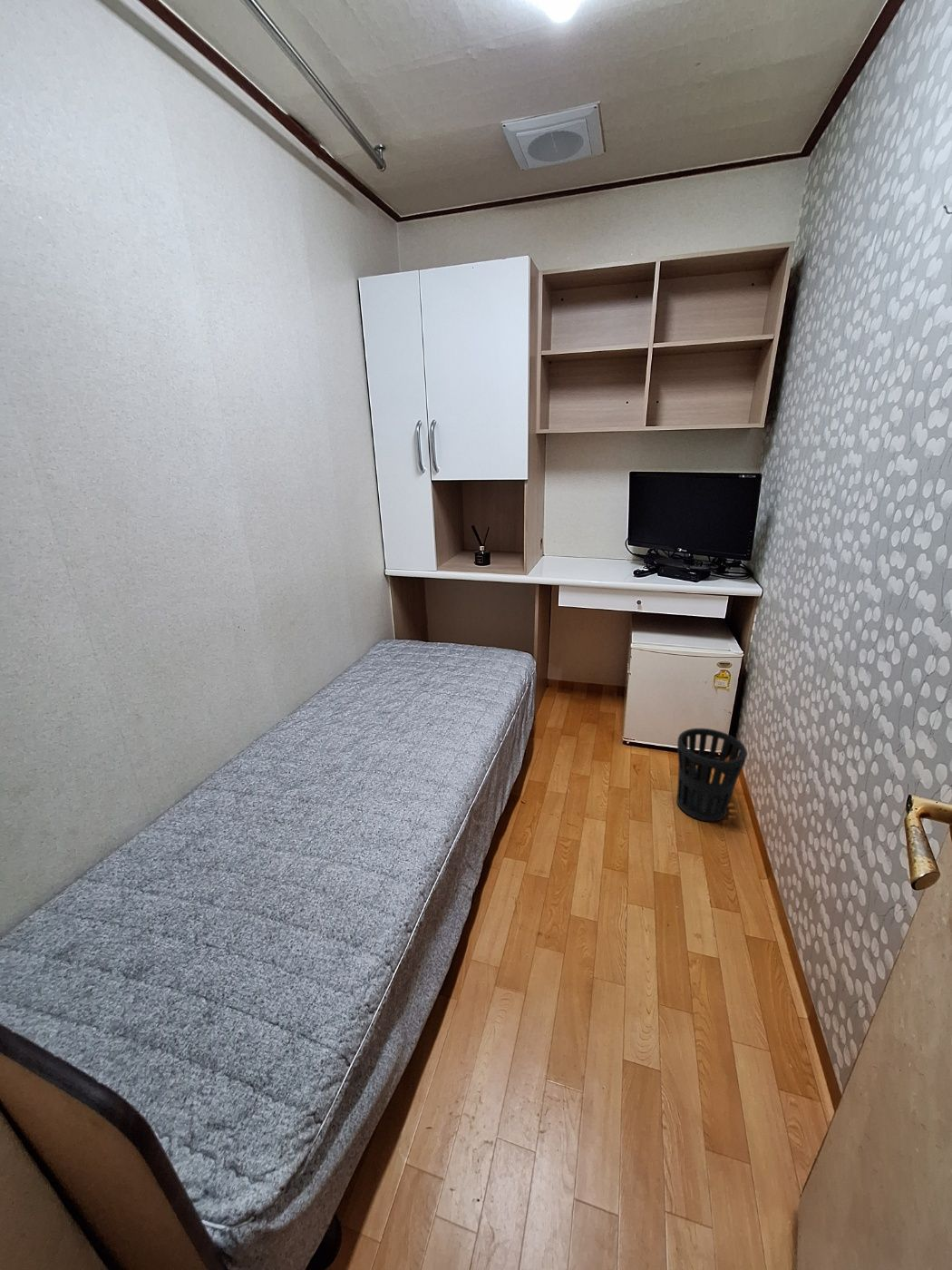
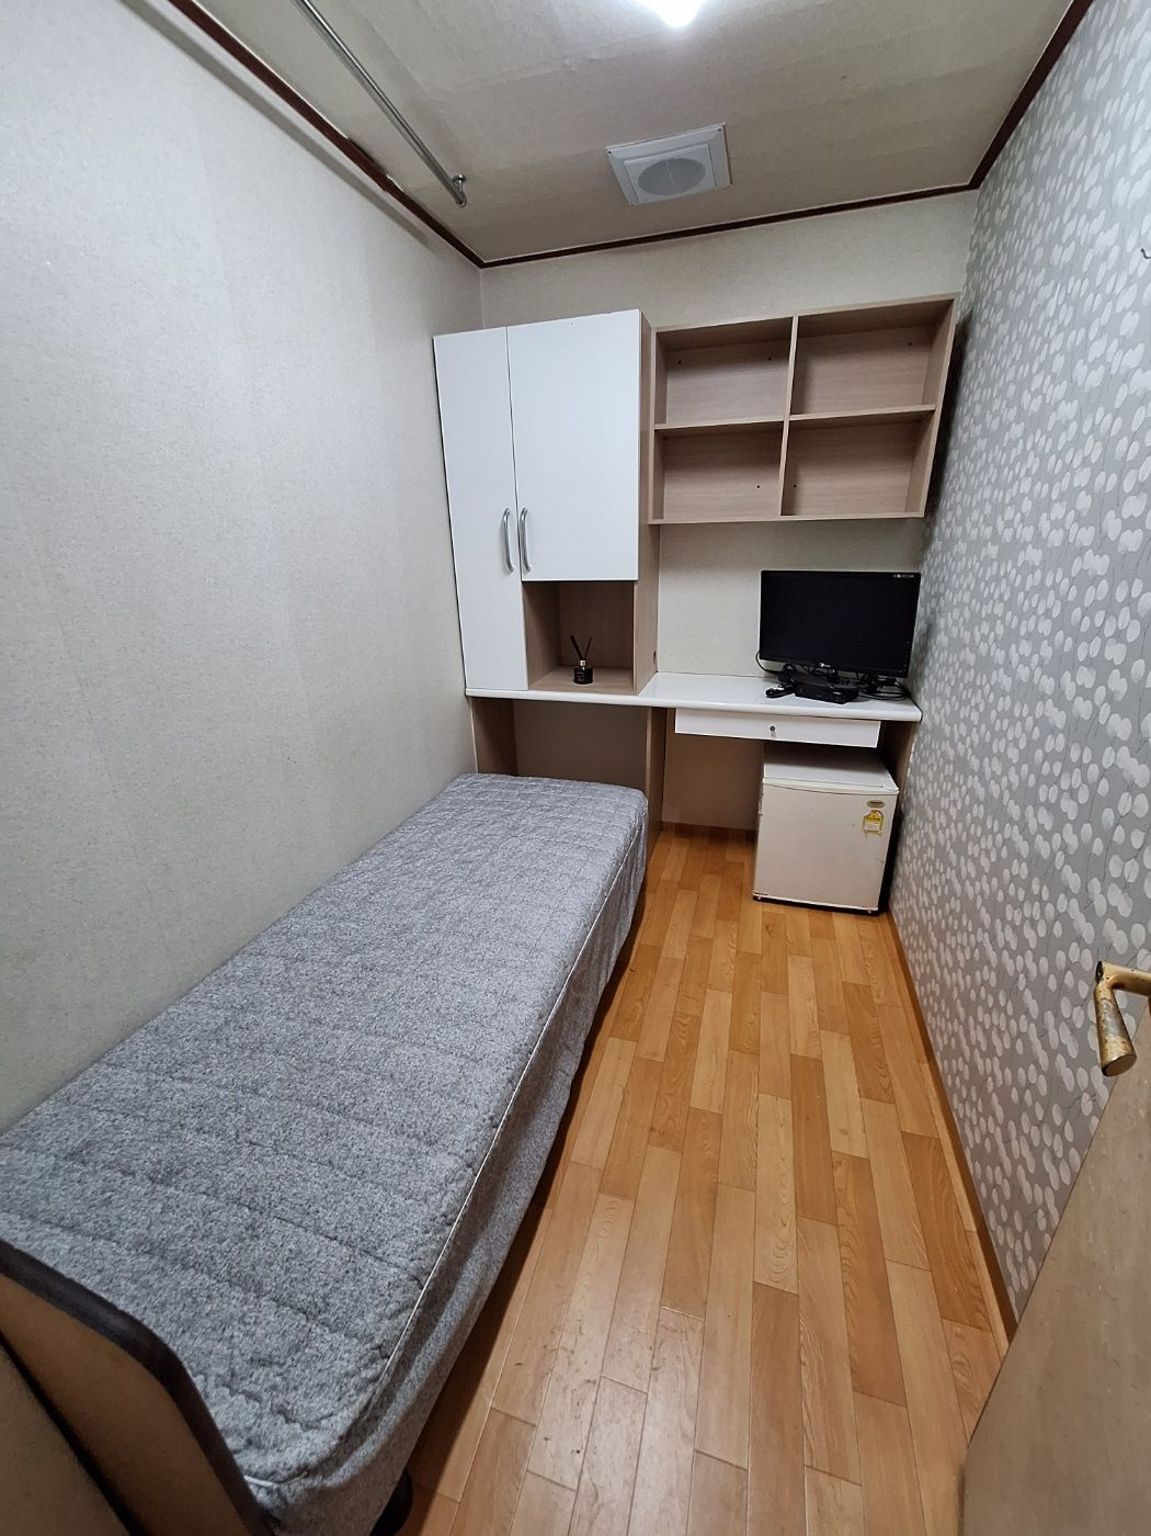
- wastebasket [675,728,748,822]
